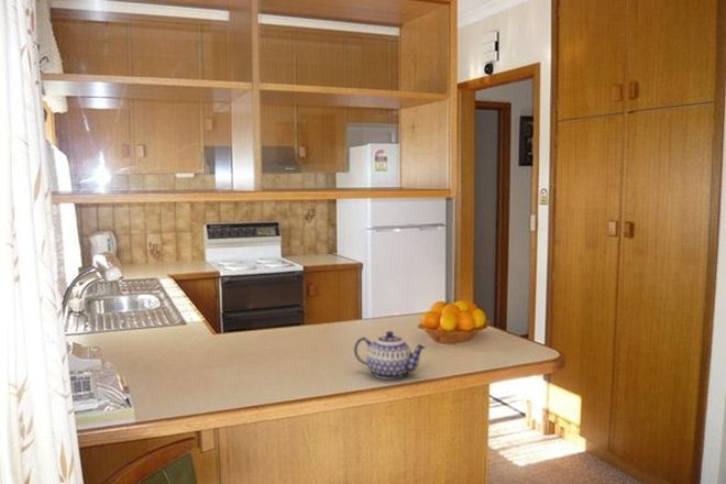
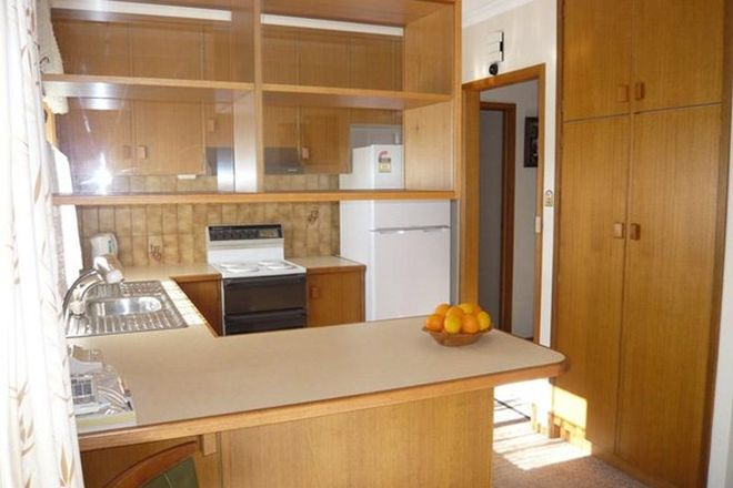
- teapot [353,330,428,381]
